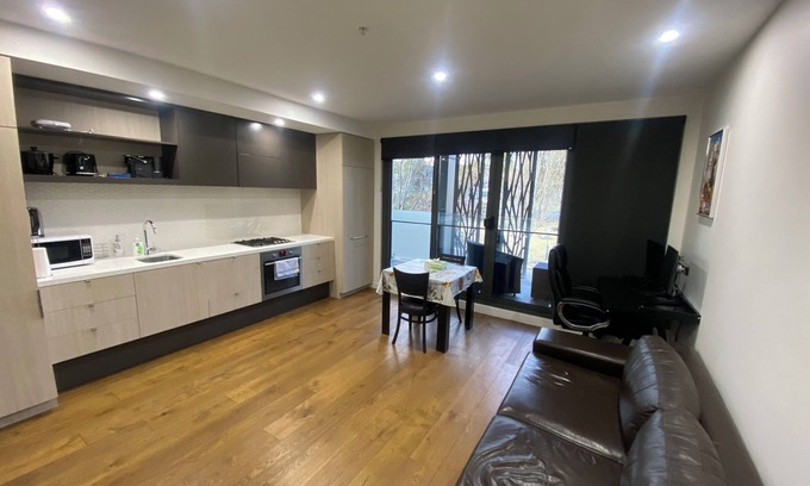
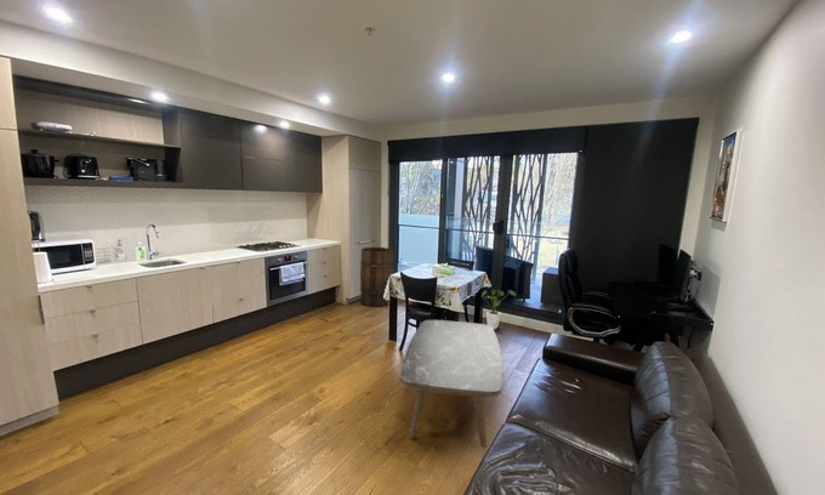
+ coffee table [399,319,503,449]
+ wooden barrel [359,246,396,308]
+ house plant [480,289,517,330]
